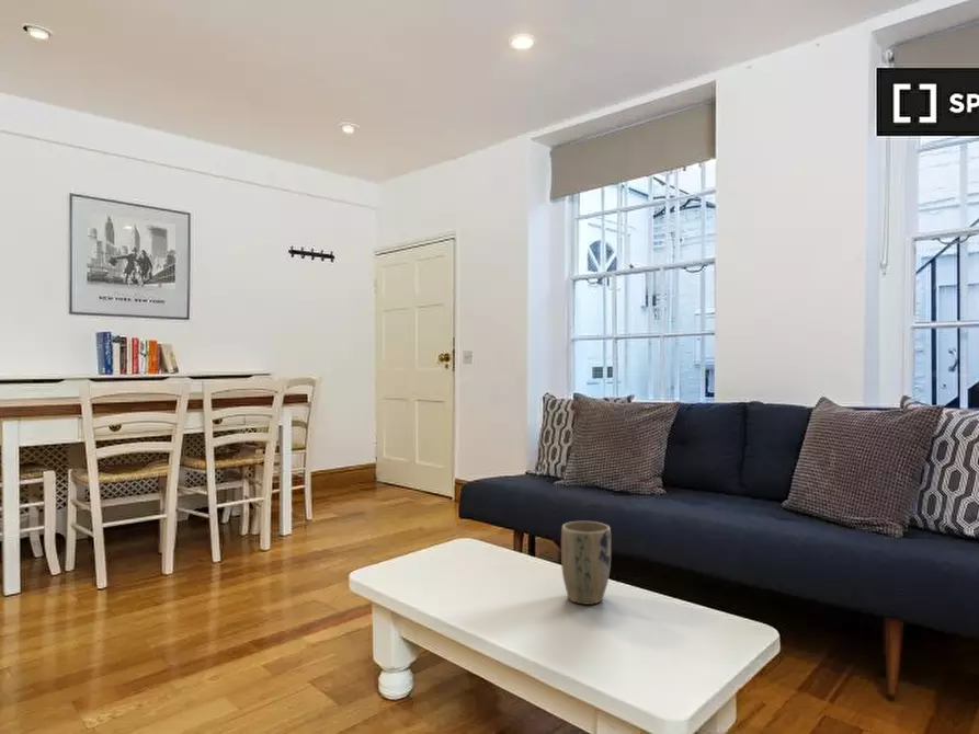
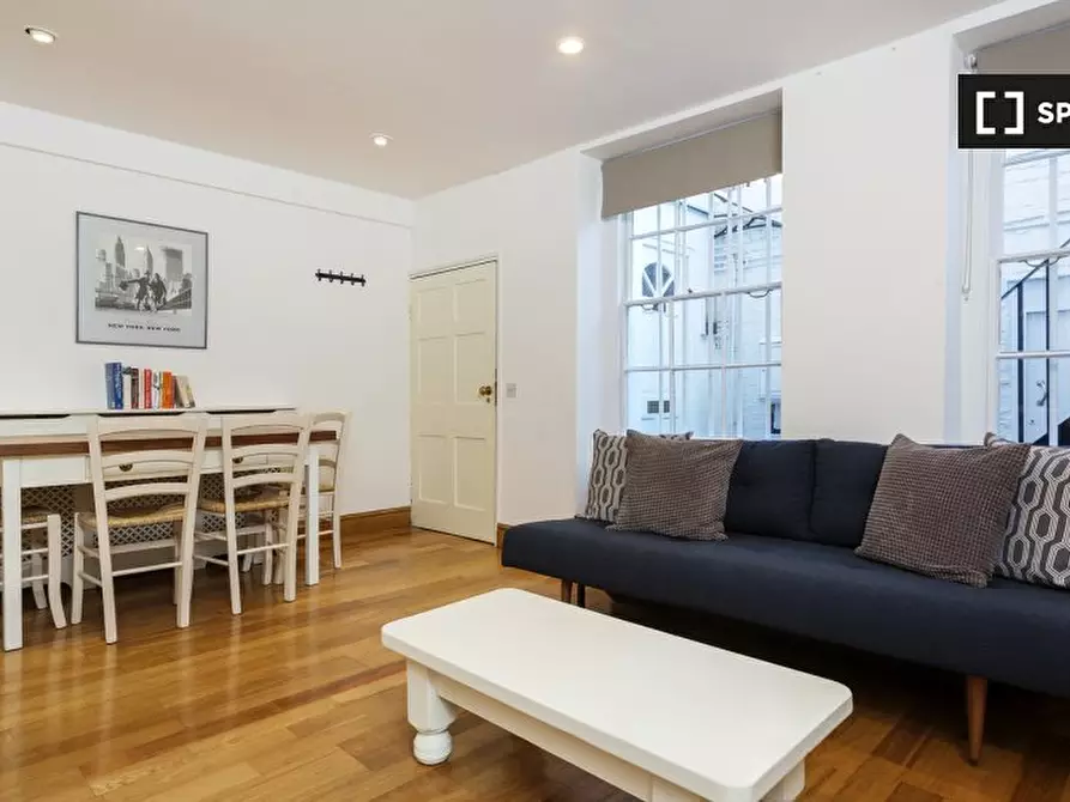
- plant pot [560,520,612,606]
